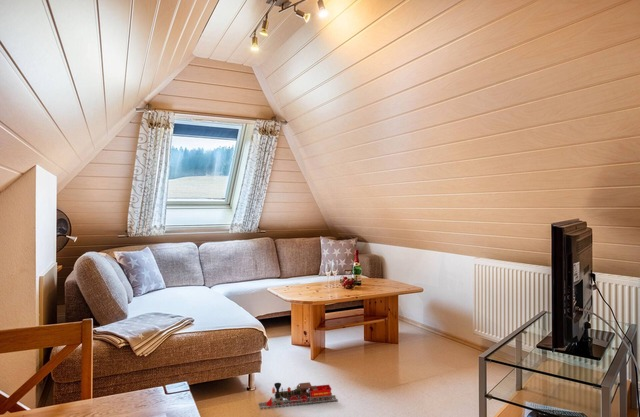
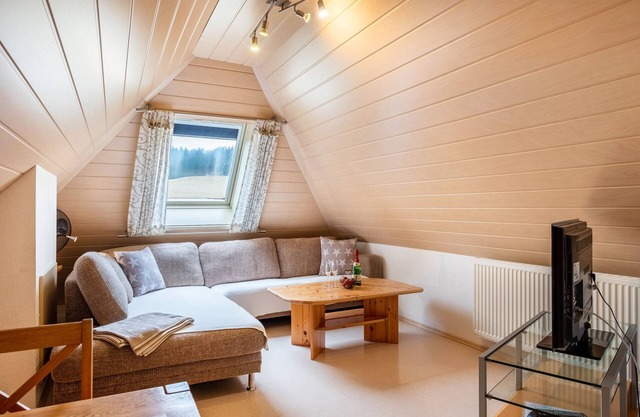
- toy train [258,381,339,410]
